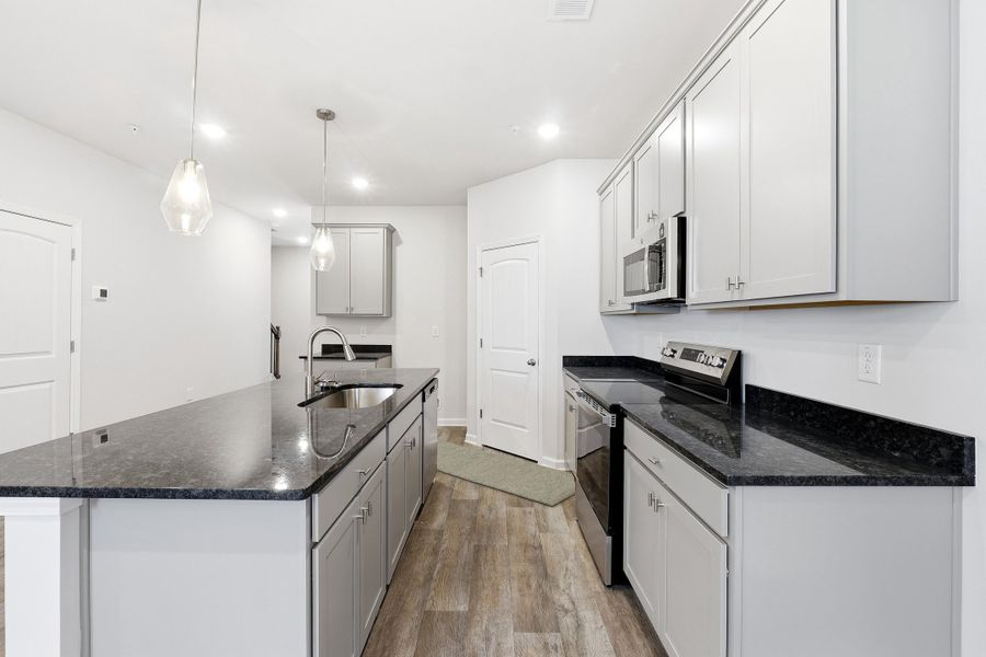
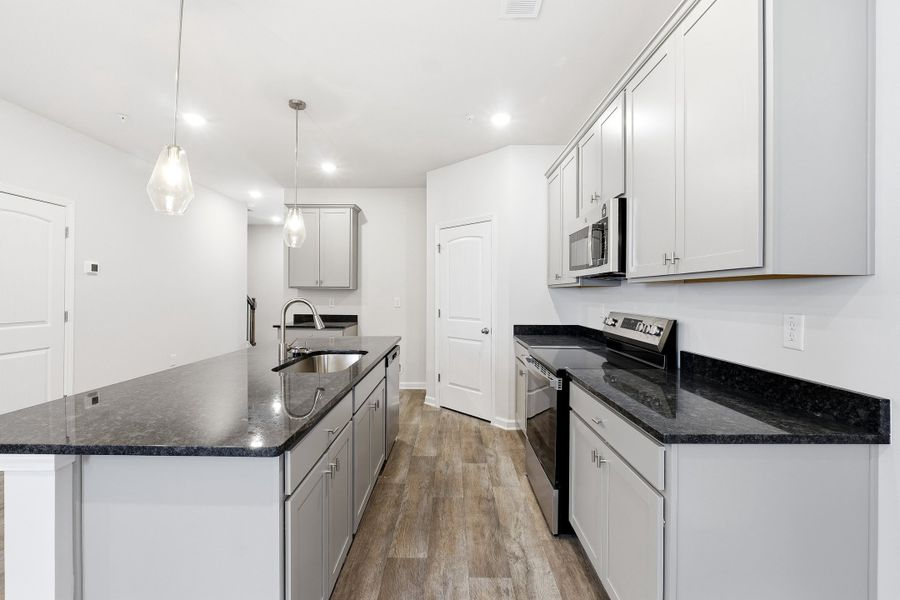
- rug [436,439,576,507]
